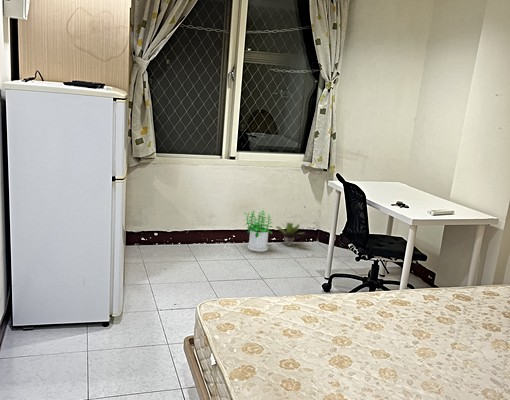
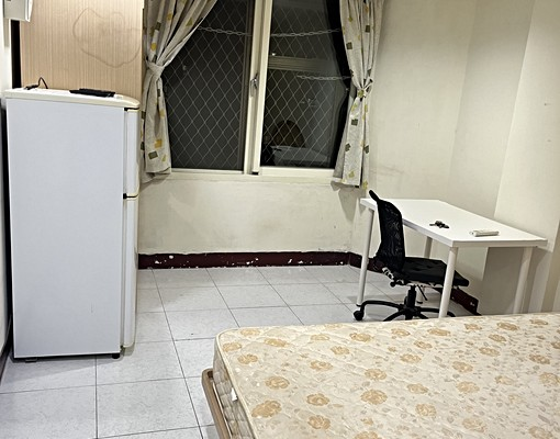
- potted plant [242,209,274,252]
- potted plant [274,222,304,247]
